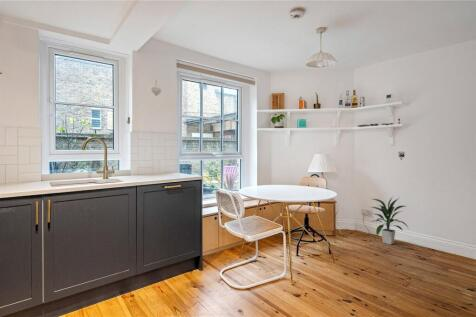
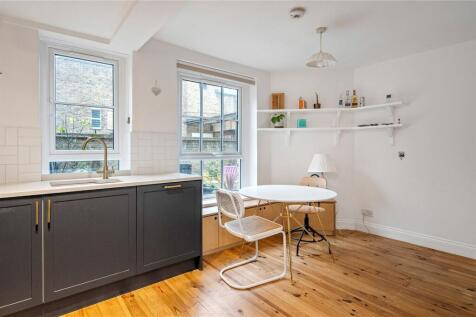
- indoor plant [371,196,410,245]
